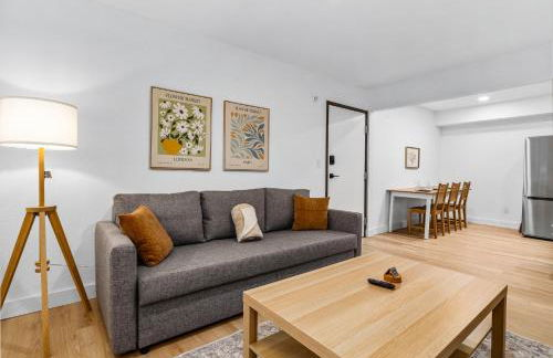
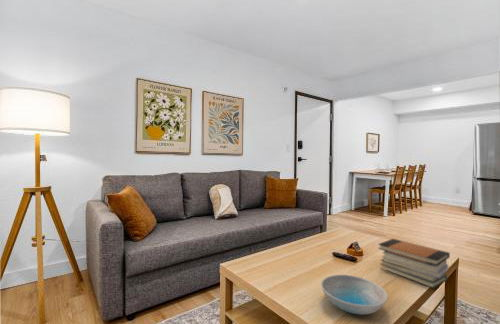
+ book stack [377,238,451,289]
+ dish [320,274,388,316]
